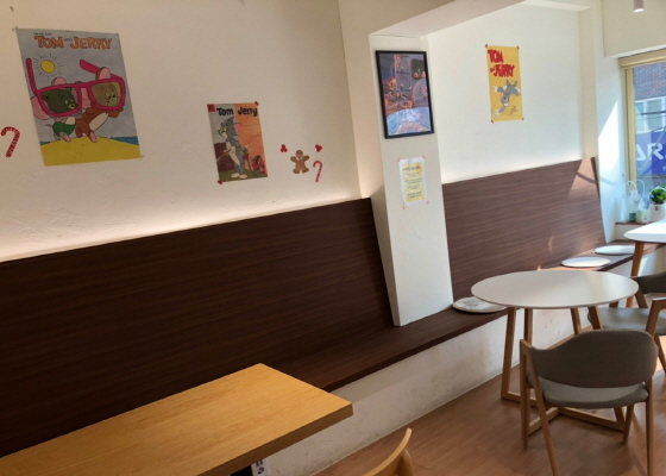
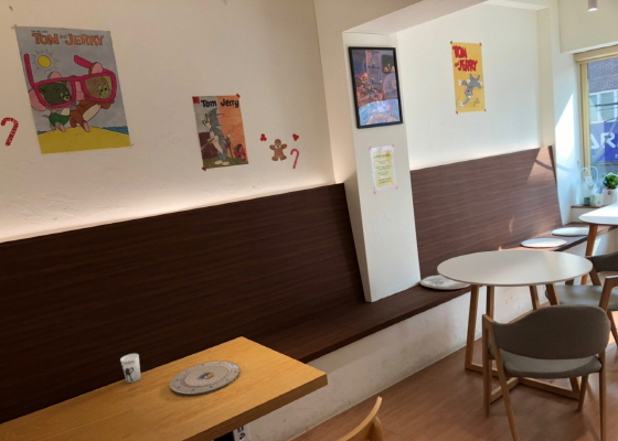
+ plate [169,359,241,396]
+ cup [119,353,142,384]
